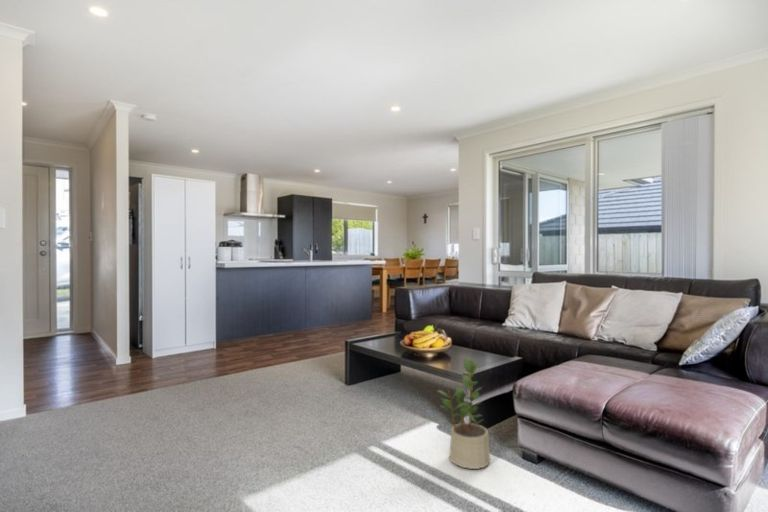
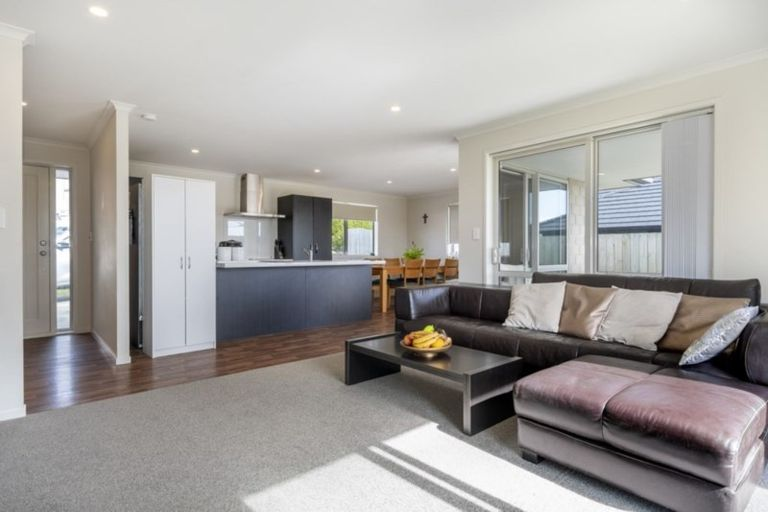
- potted plant [436,357,491,470]
